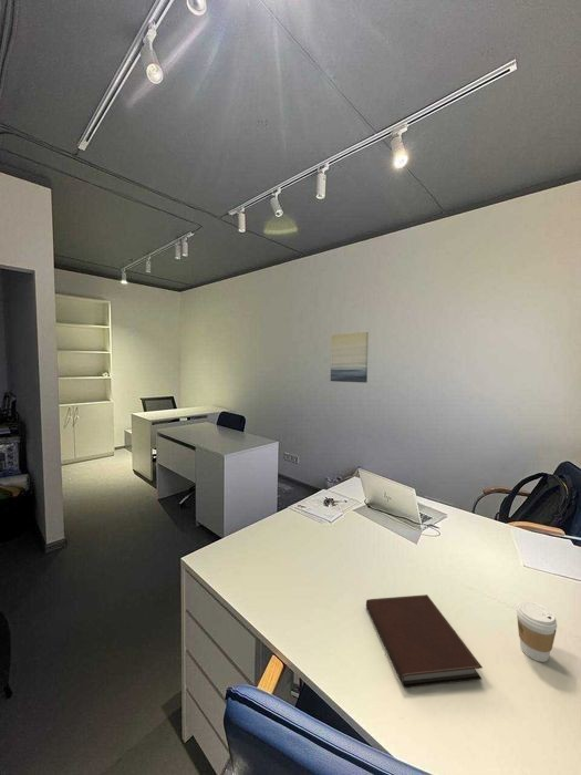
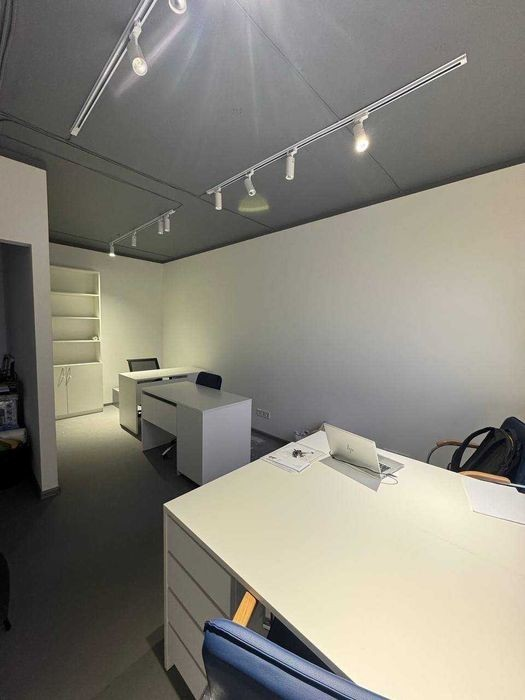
- wall art [330,331,370,384]
- coffee cup [515,600,558,663]
- notebook [365,593,484,689]
